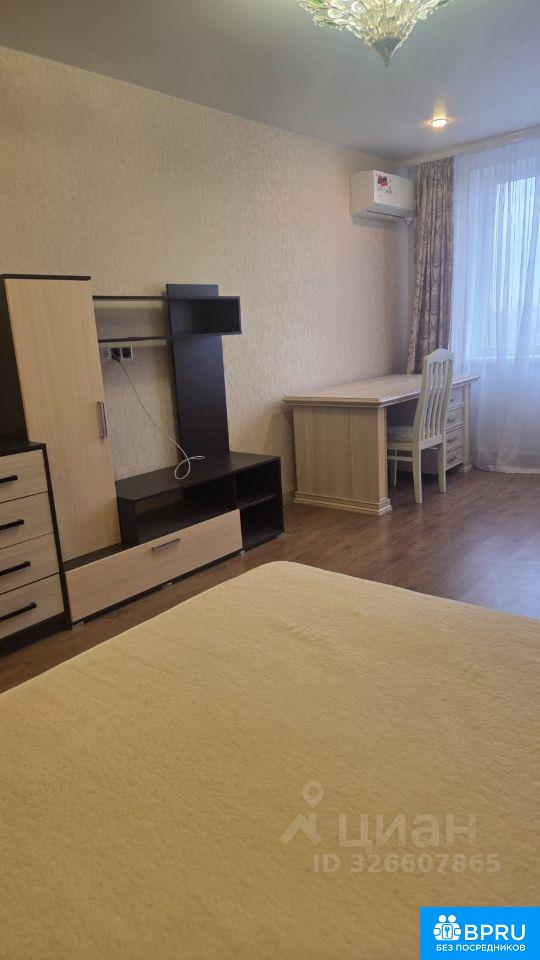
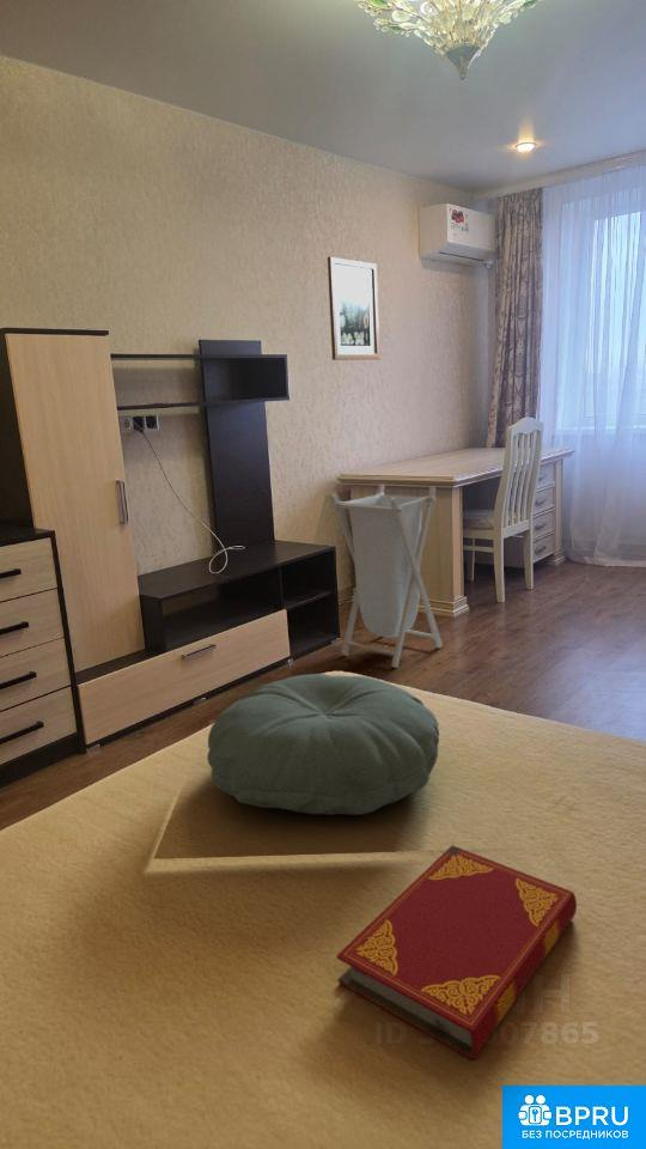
+ wall art [327,256,380,361]
+ hardback book [335,845,578,1060]
+ pillow [206,673,440,816]
+ laundry hamper [329,482,444,669]
